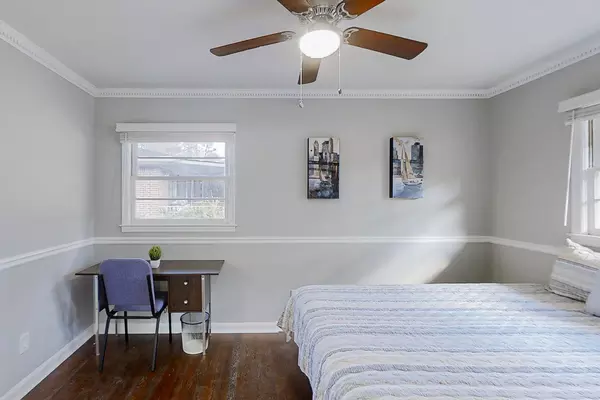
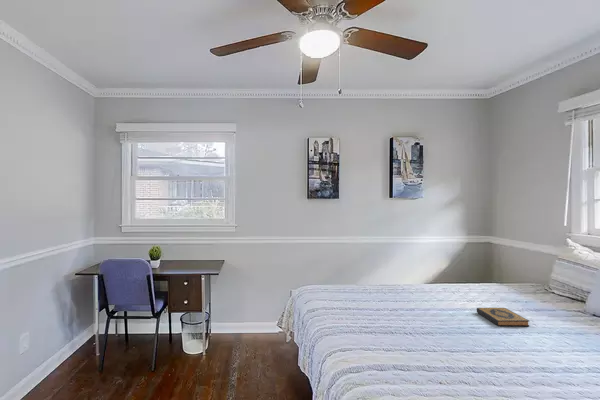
+ hardback book [476,307,530,327]
